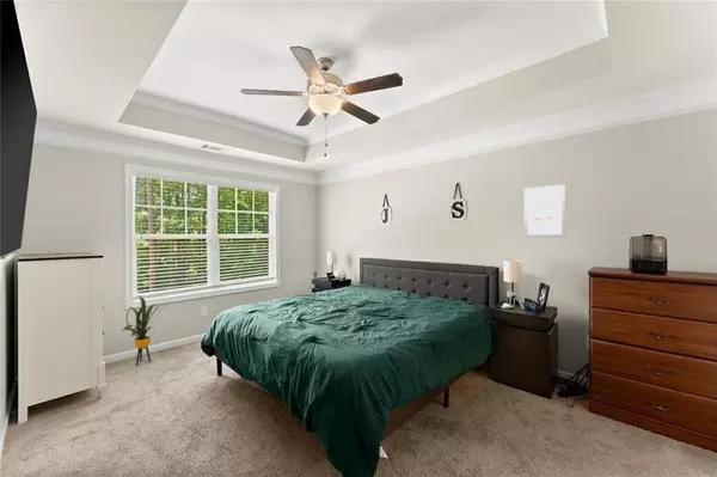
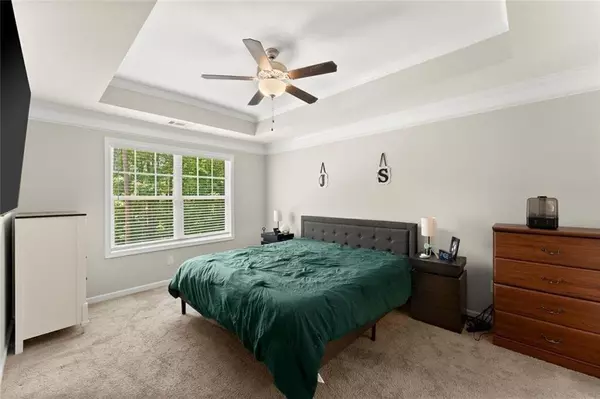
- house plant [122,294,172,366]
- wall art [523,183,566,239]
